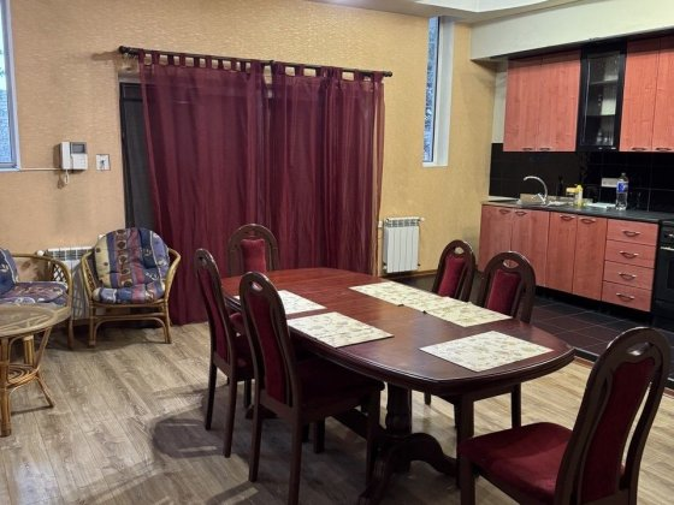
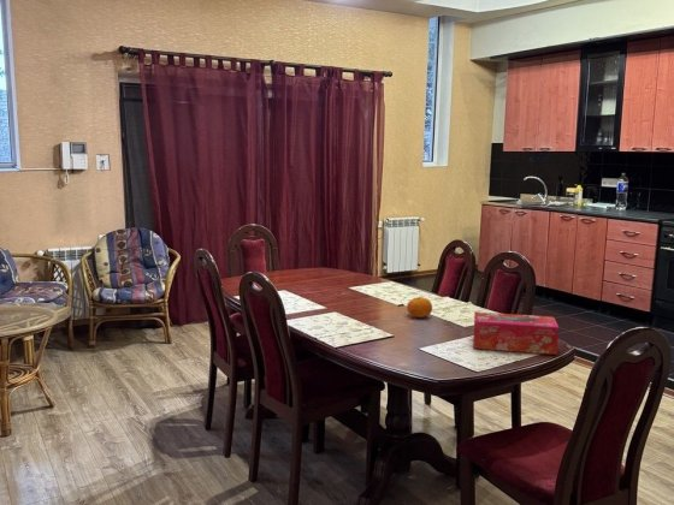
+ tissue box [472,310,560,356]
+ fruit [406,296,433,319]
